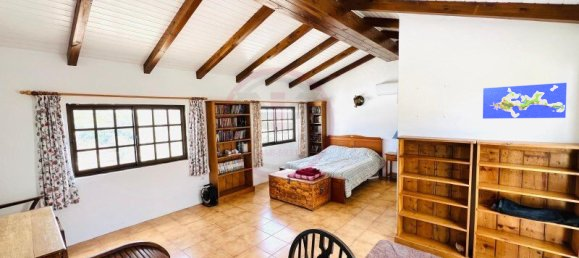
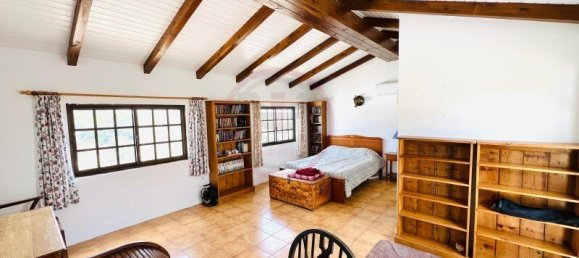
- world map [482,82,568,120]
